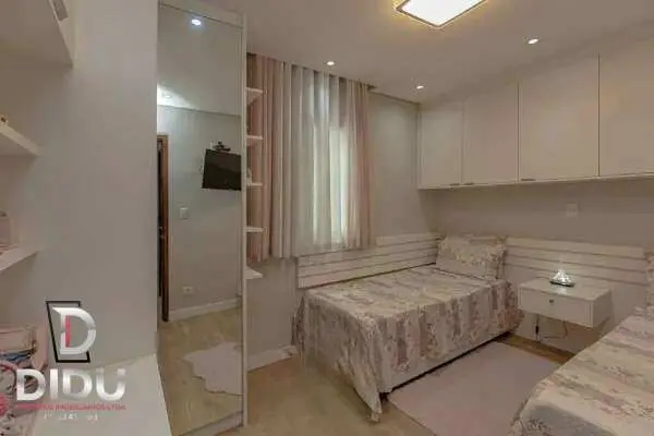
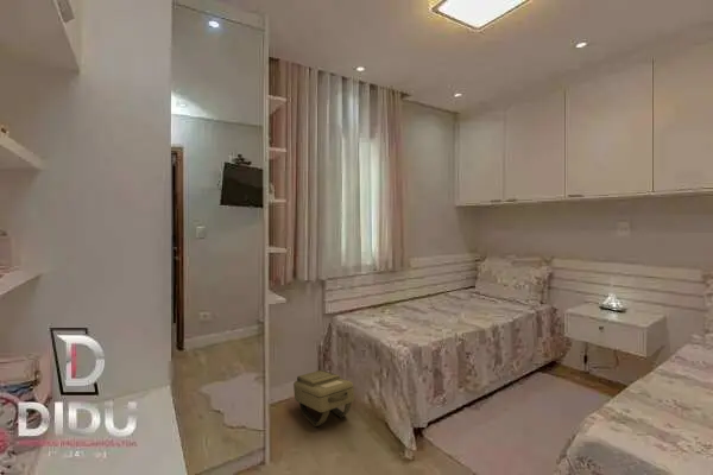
+ backpack [292,369,355,428]
